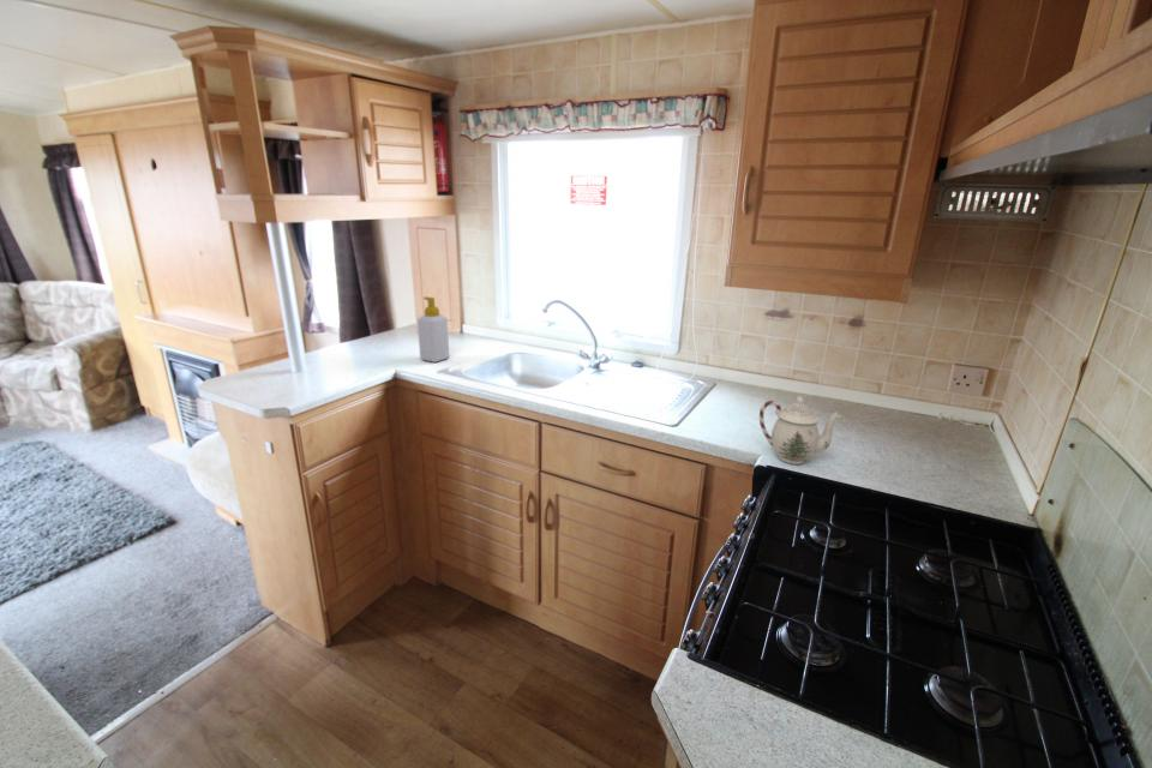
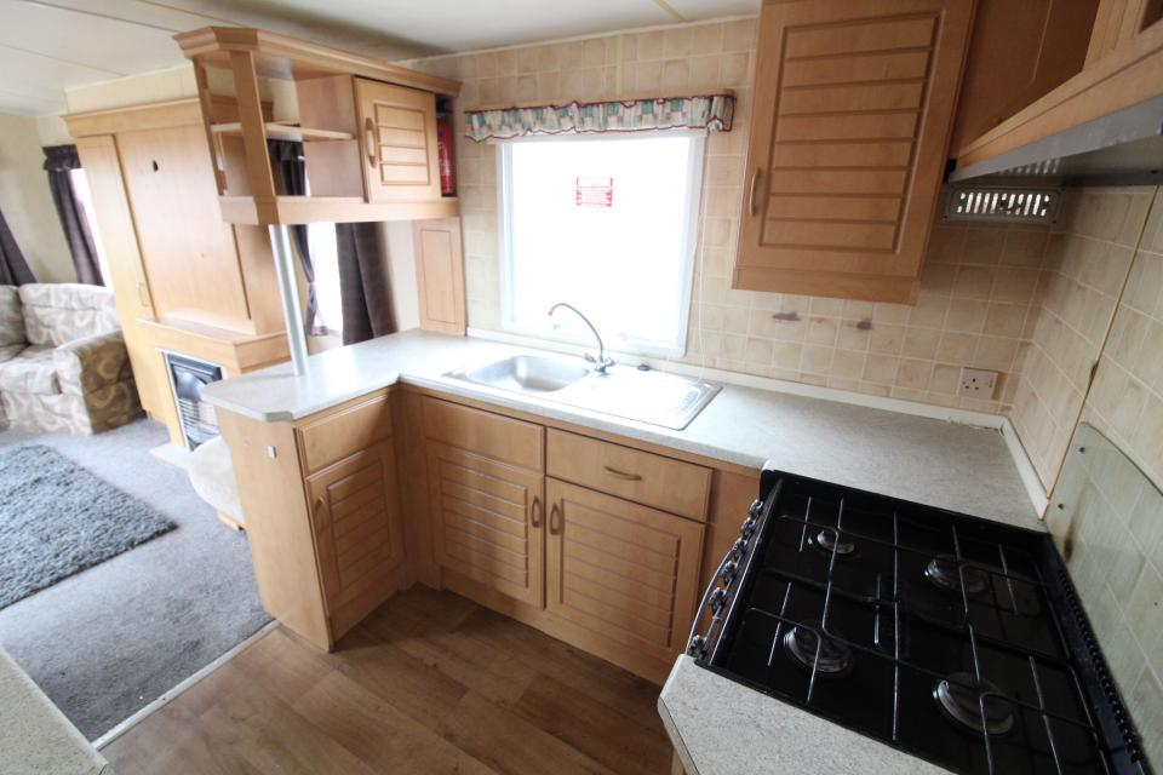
- soap bottle [416,295,450,364]
- teapot [758,395,842,466]
